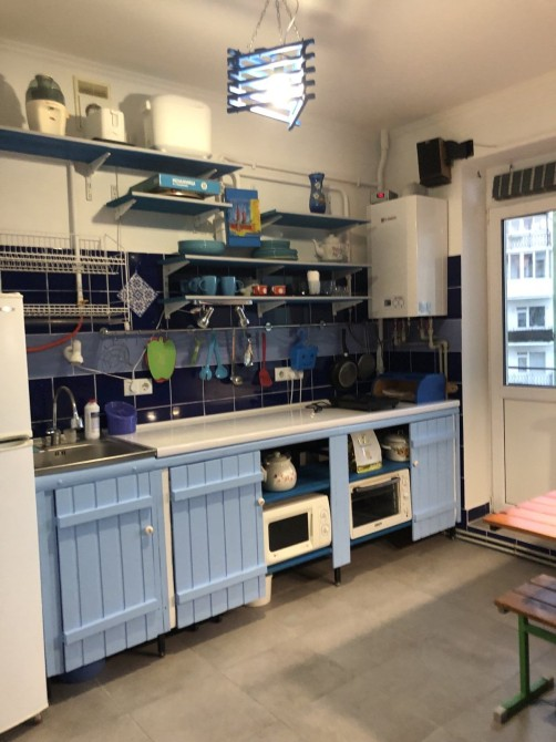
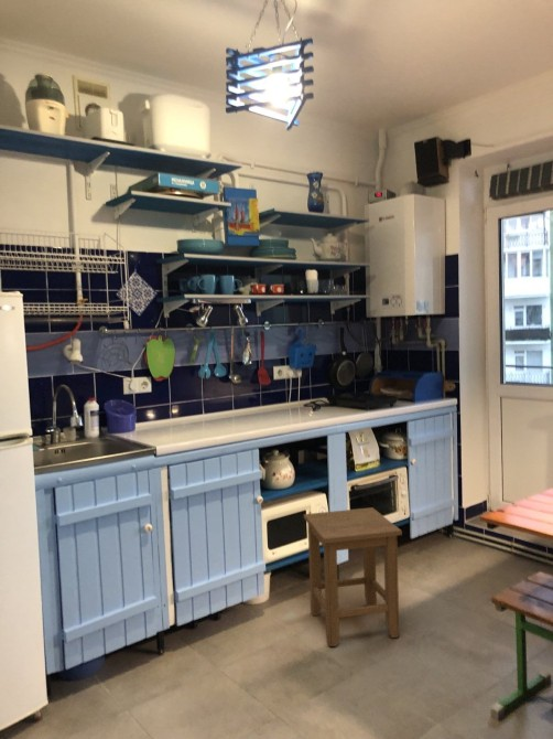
+ stool [303,506,403,647]
